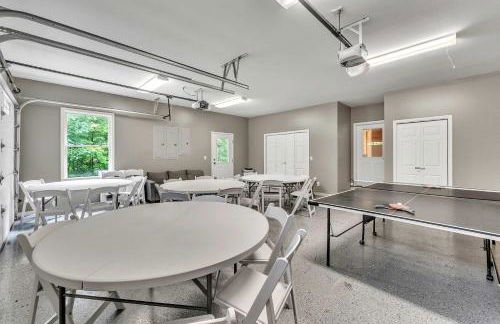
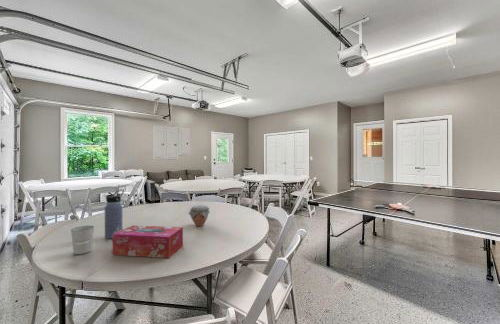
+ water bottle [104,188,125,240]
+ jar [187,204,211,227]
+ cup [70,225,95,256]
+ tissue box [112,224,184,259]
